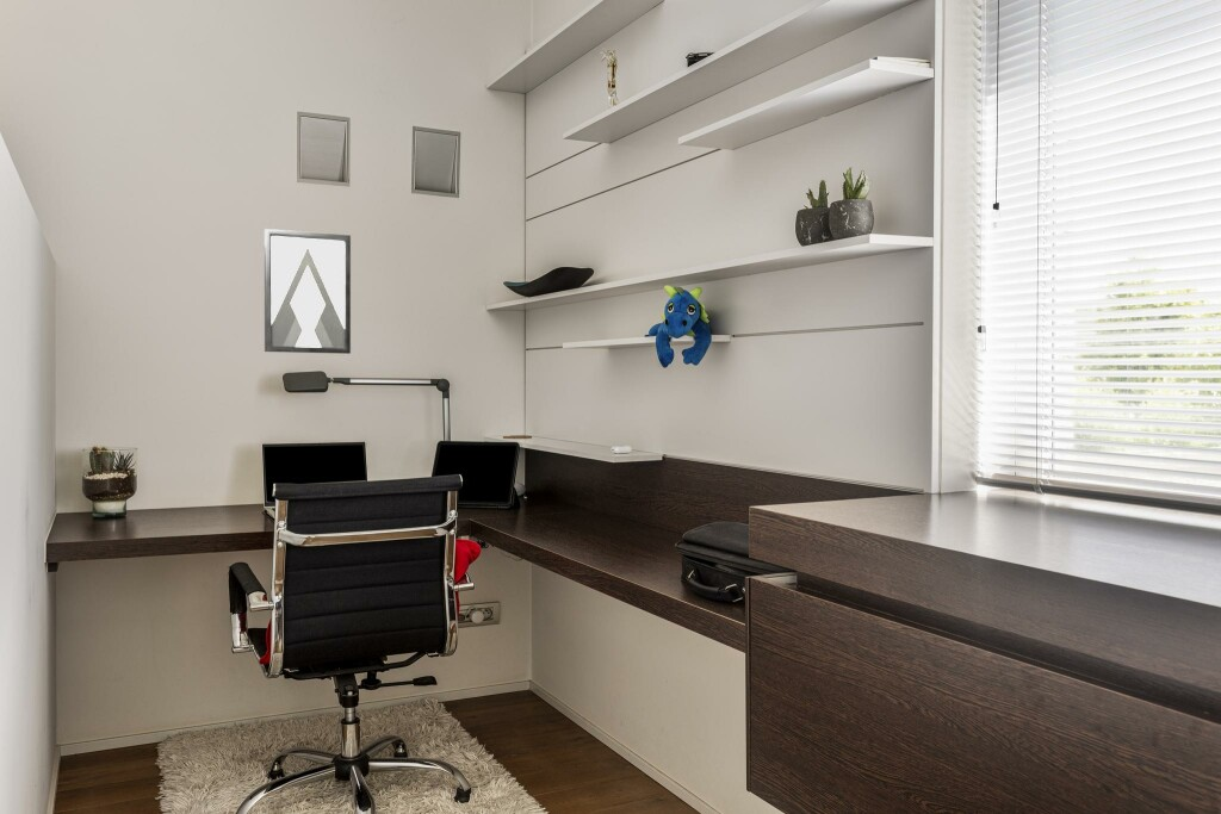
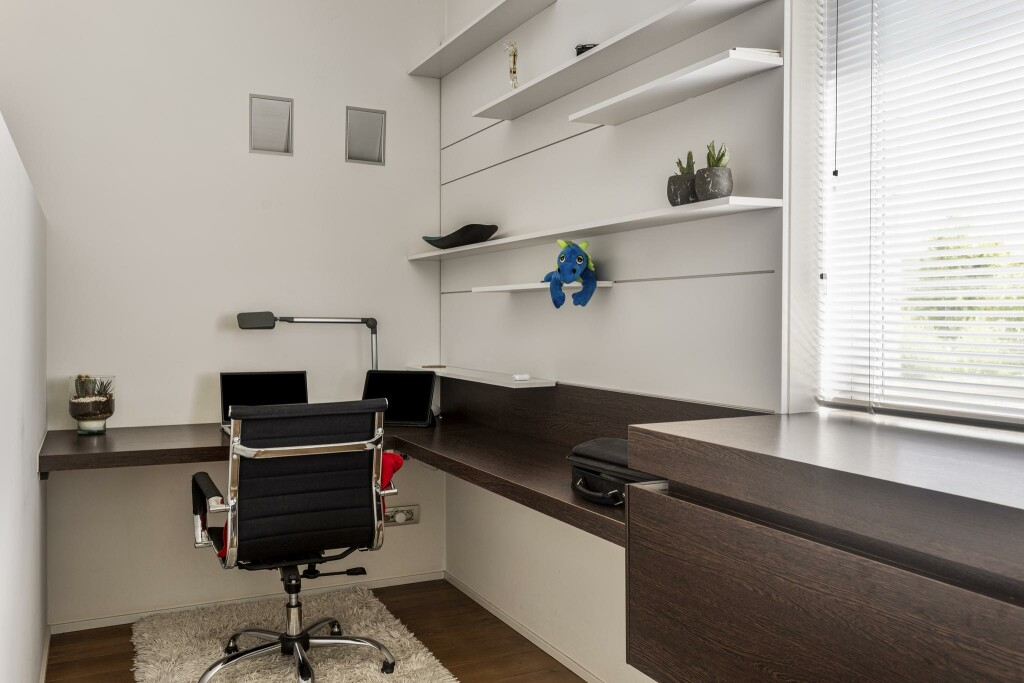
- wall art [264,228,352,355]
